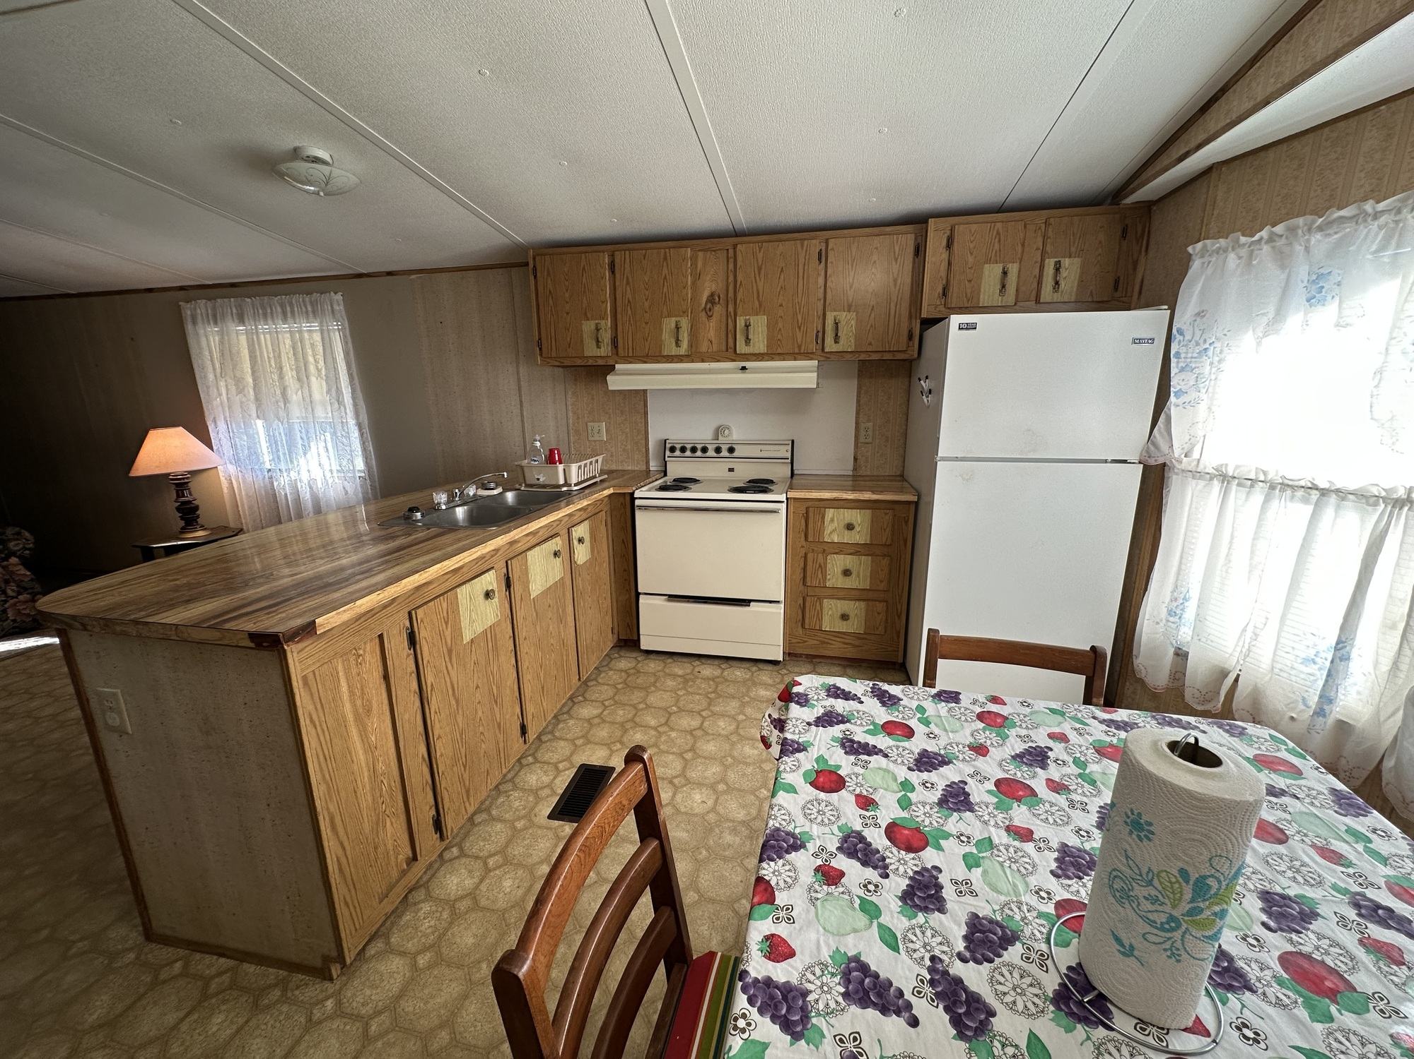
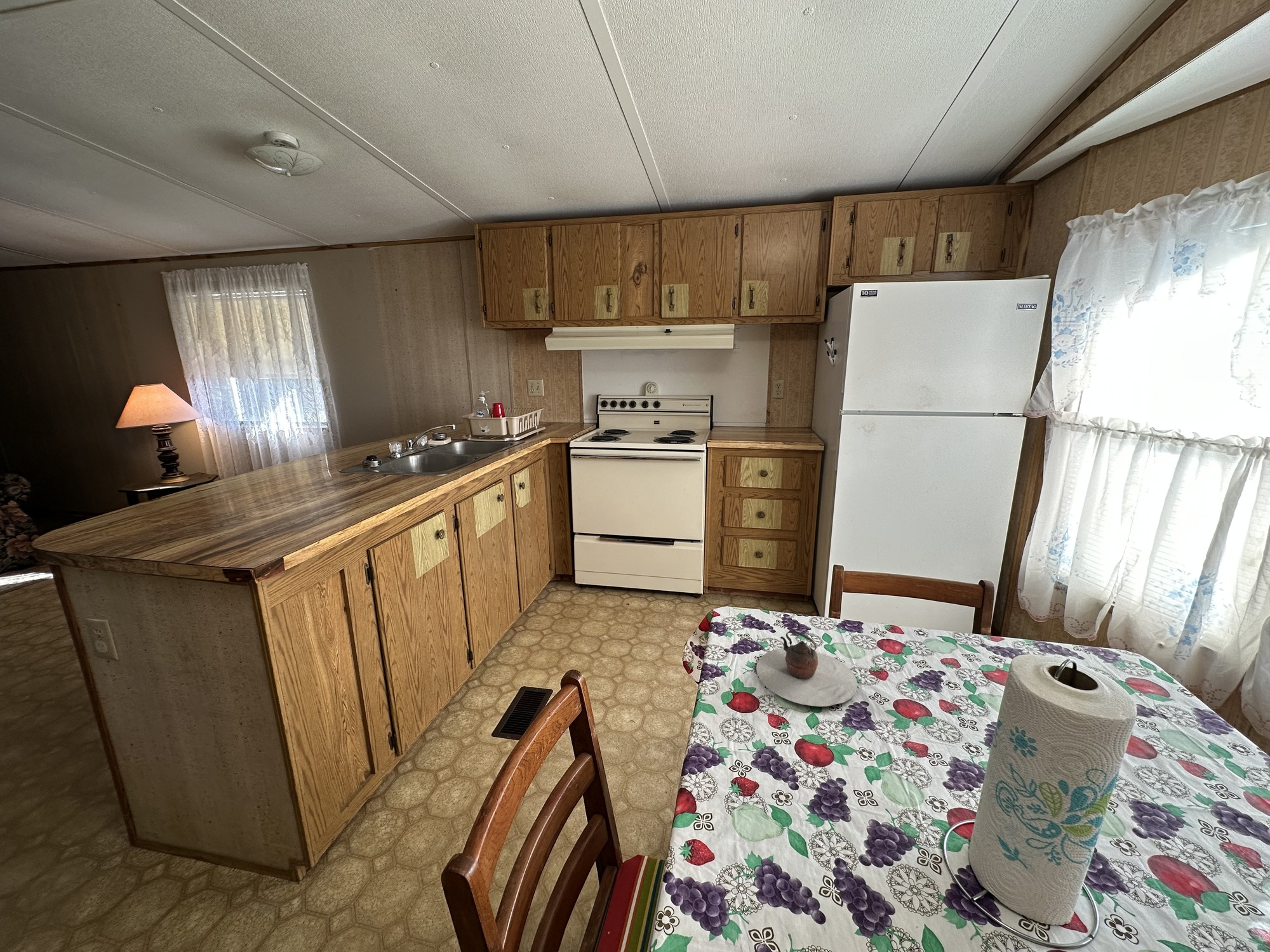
+ teapot [756,630,858,707]
